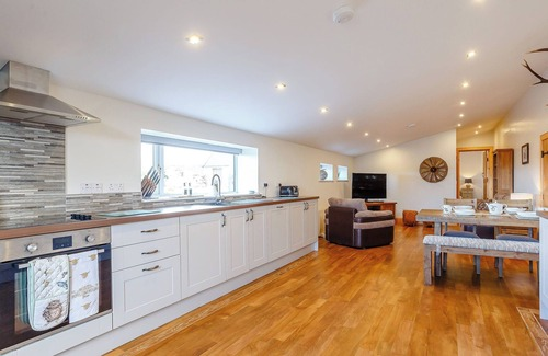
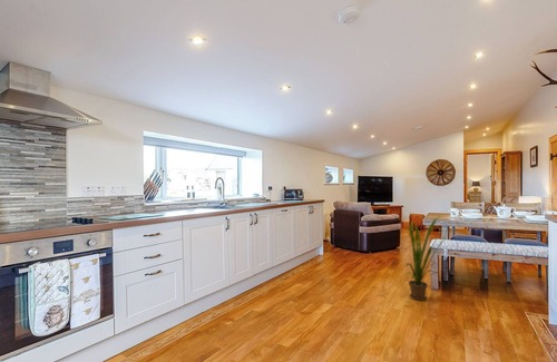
+ house plant [402,215,447,302]
